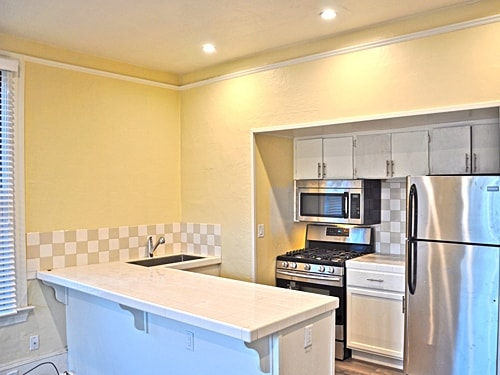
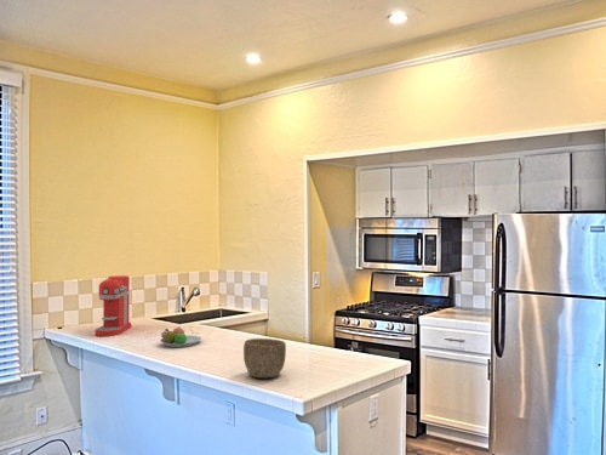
+ fruit bowl [159,326,202,348]
+ coffee maker [93,274,132,337]
+ bowl [242,337,287,380]
